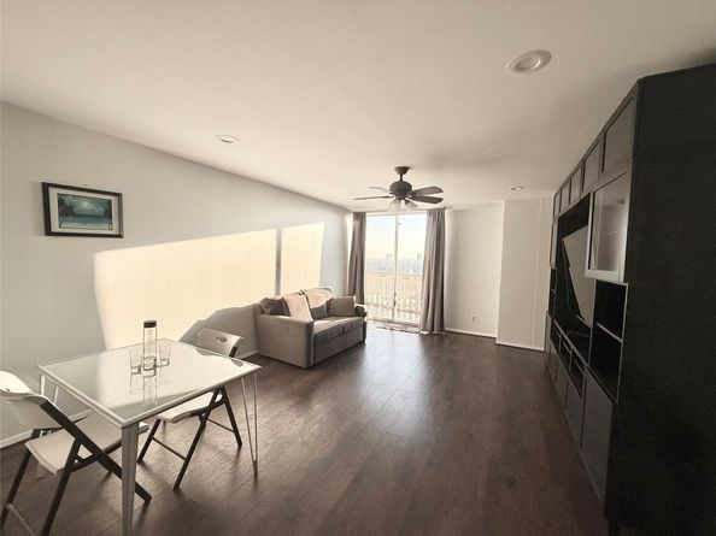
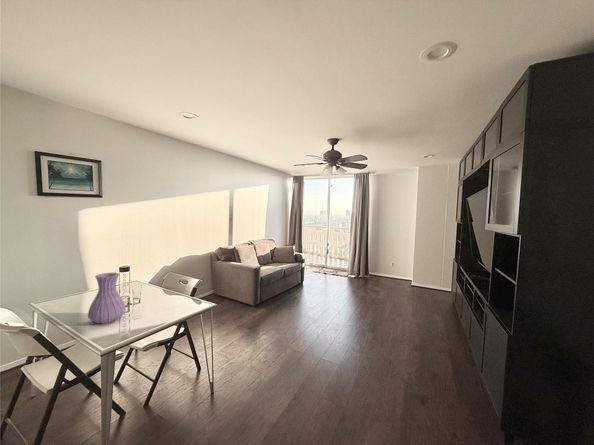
+ vase [87,271,127,325]
